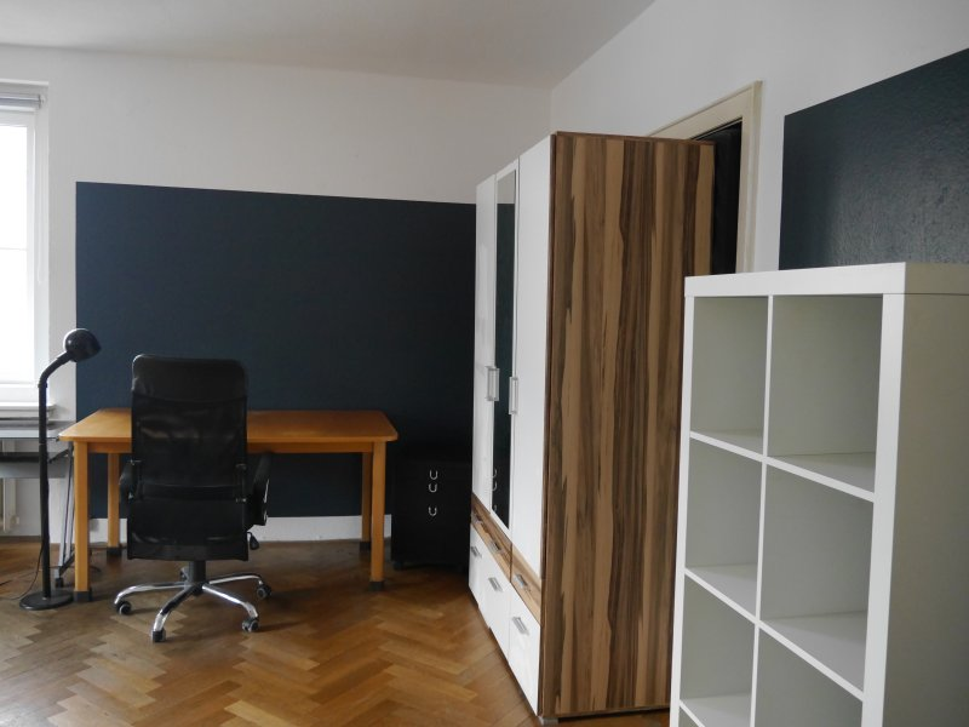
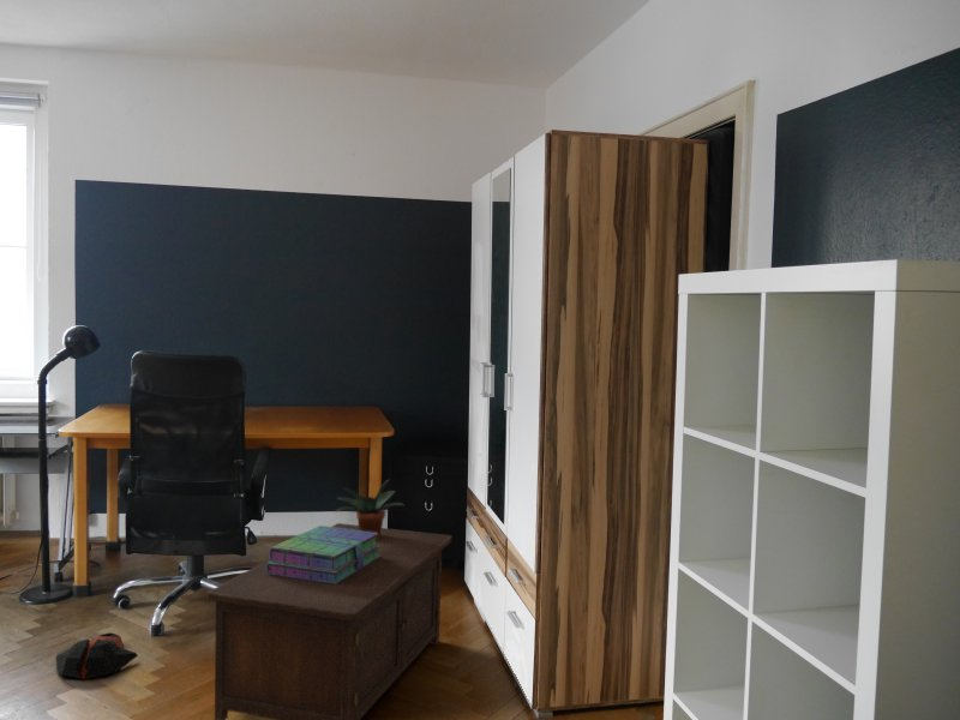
+ potted plant [335,479,404,539]
+ cabinet [205,522,452,720]
+ stack of books [265,524,380,584]
+ bag [54,631,139,679]
